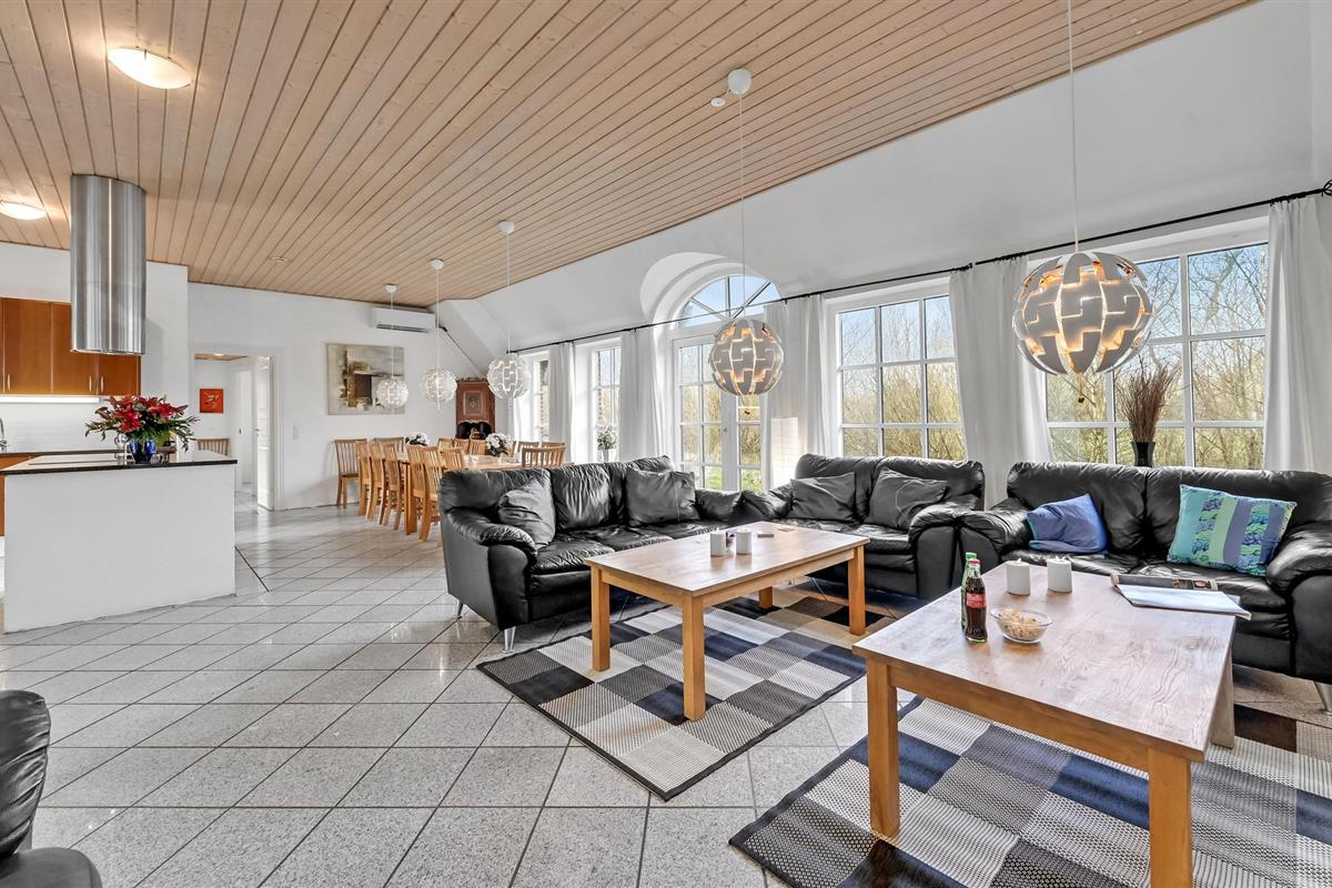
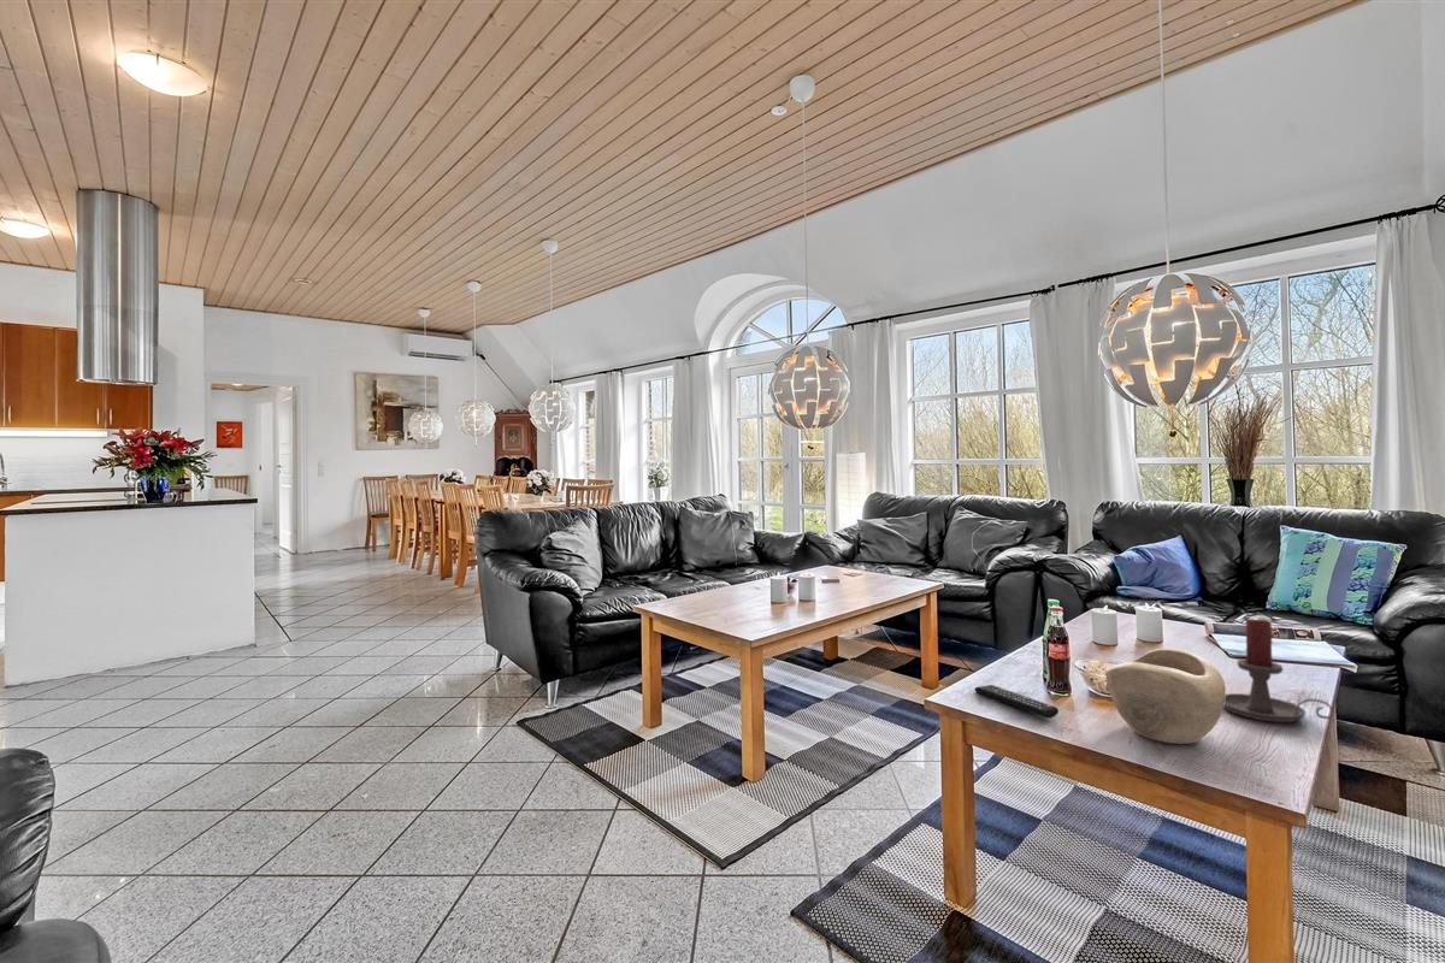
+ candle holder [1223,618,1335,723]
+ remote control [974,684,1060,719]
+ decorative bowl [1104,648,1227,745]
